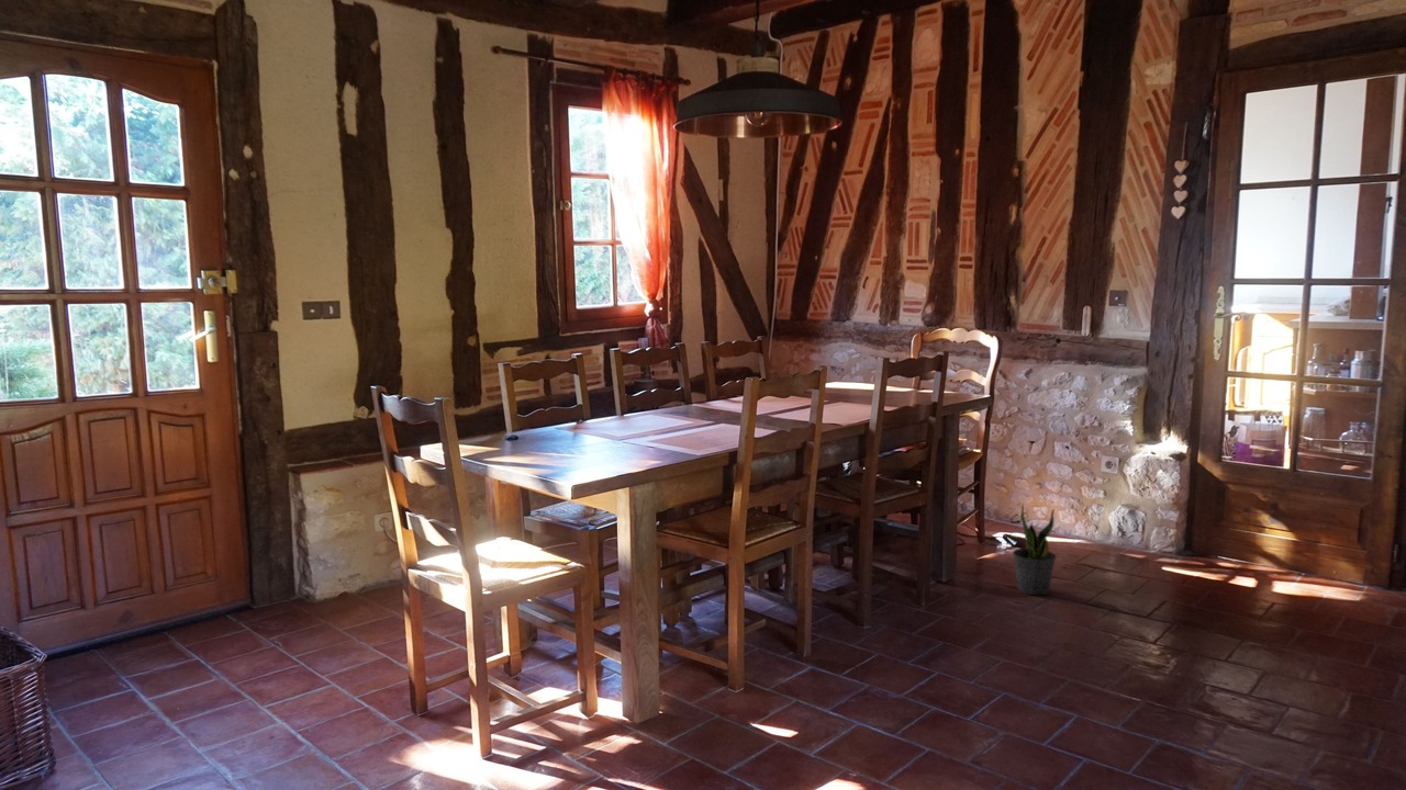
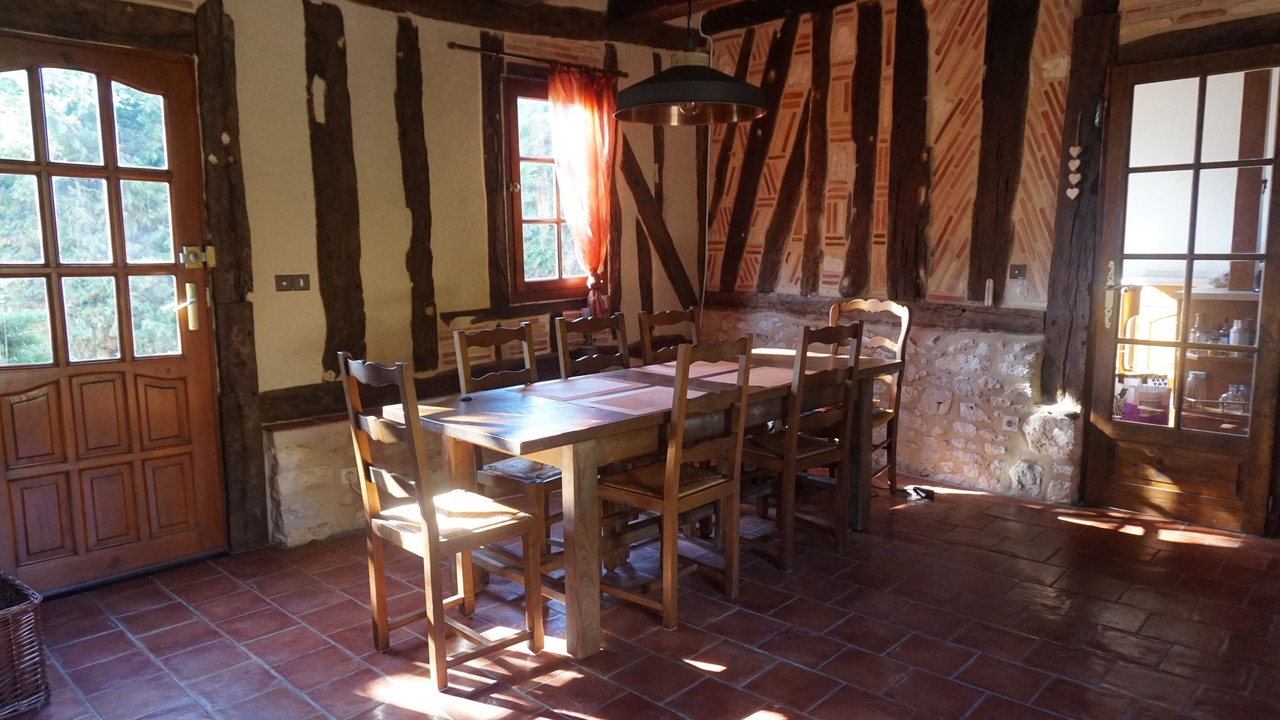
- potted plant [1012,504,1058,596]
